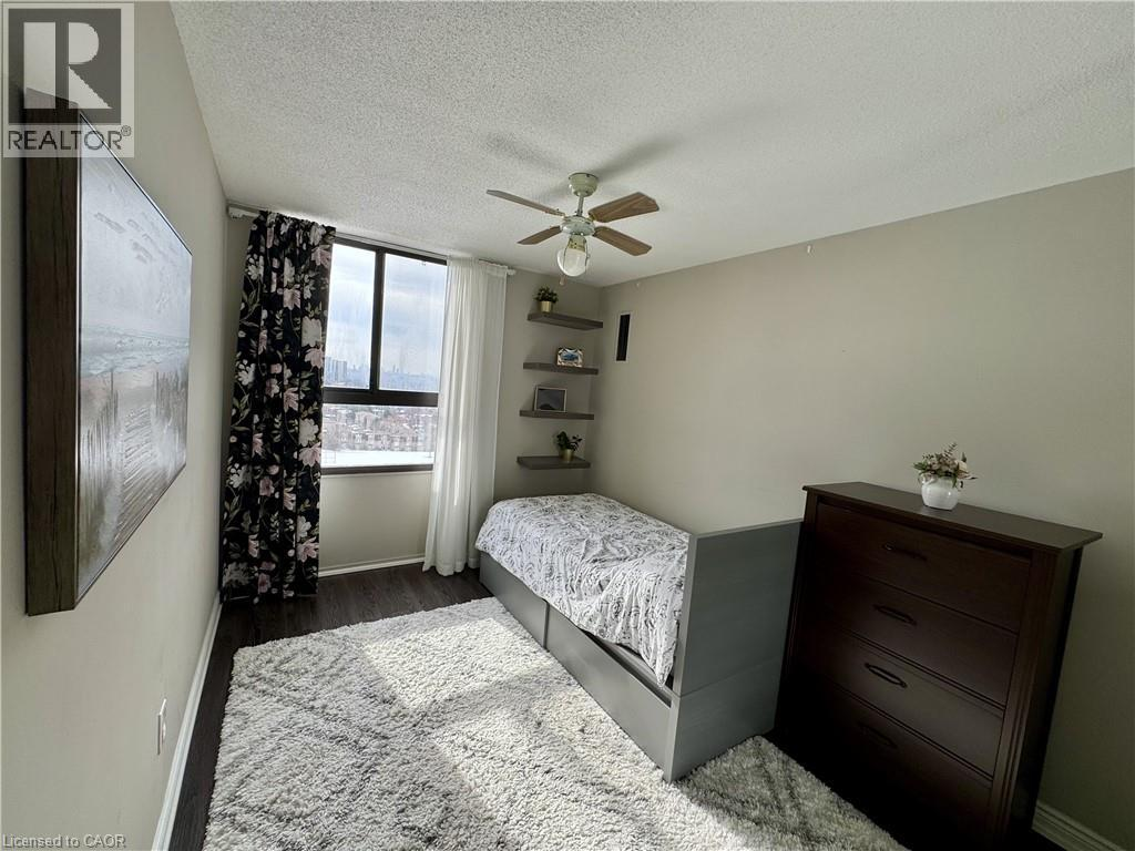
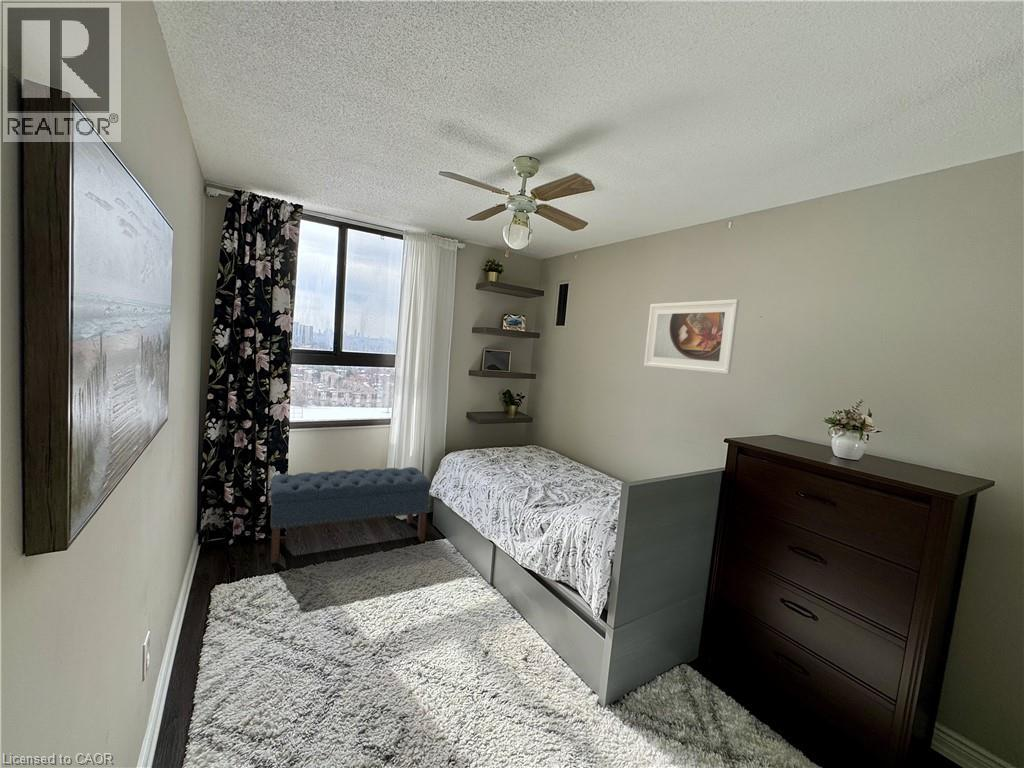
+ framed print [643,298,740,375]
+ bench [269,466,432,564]
